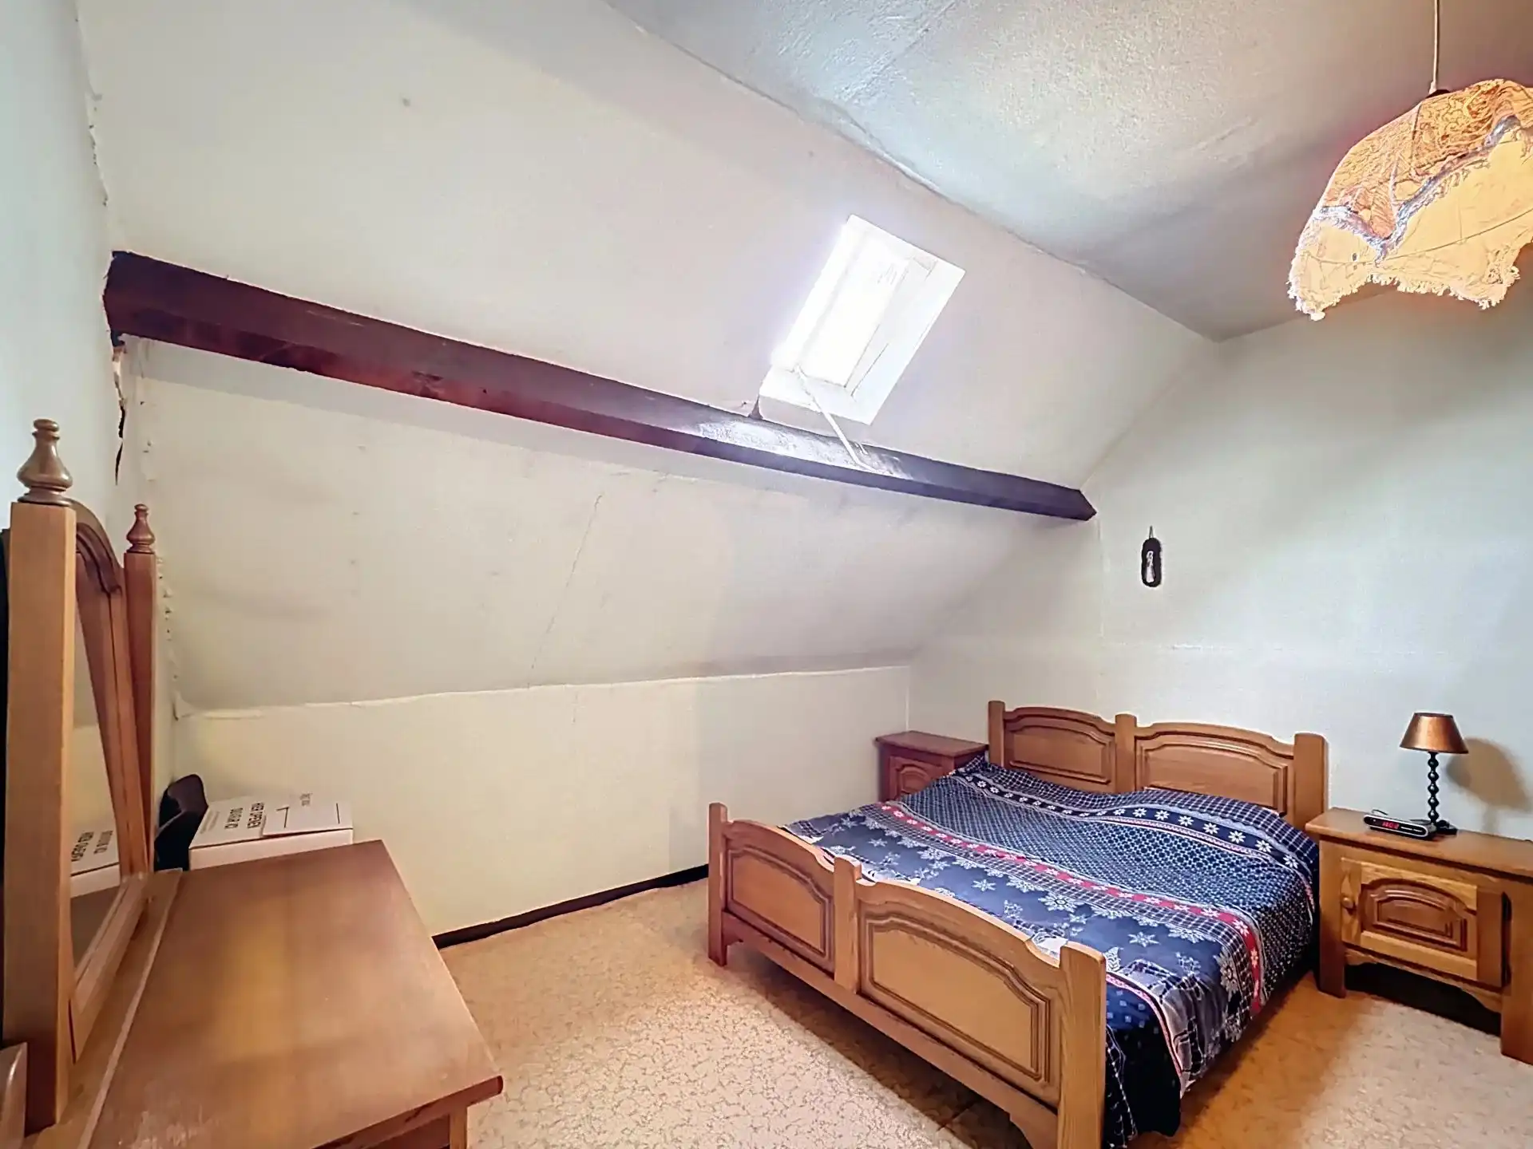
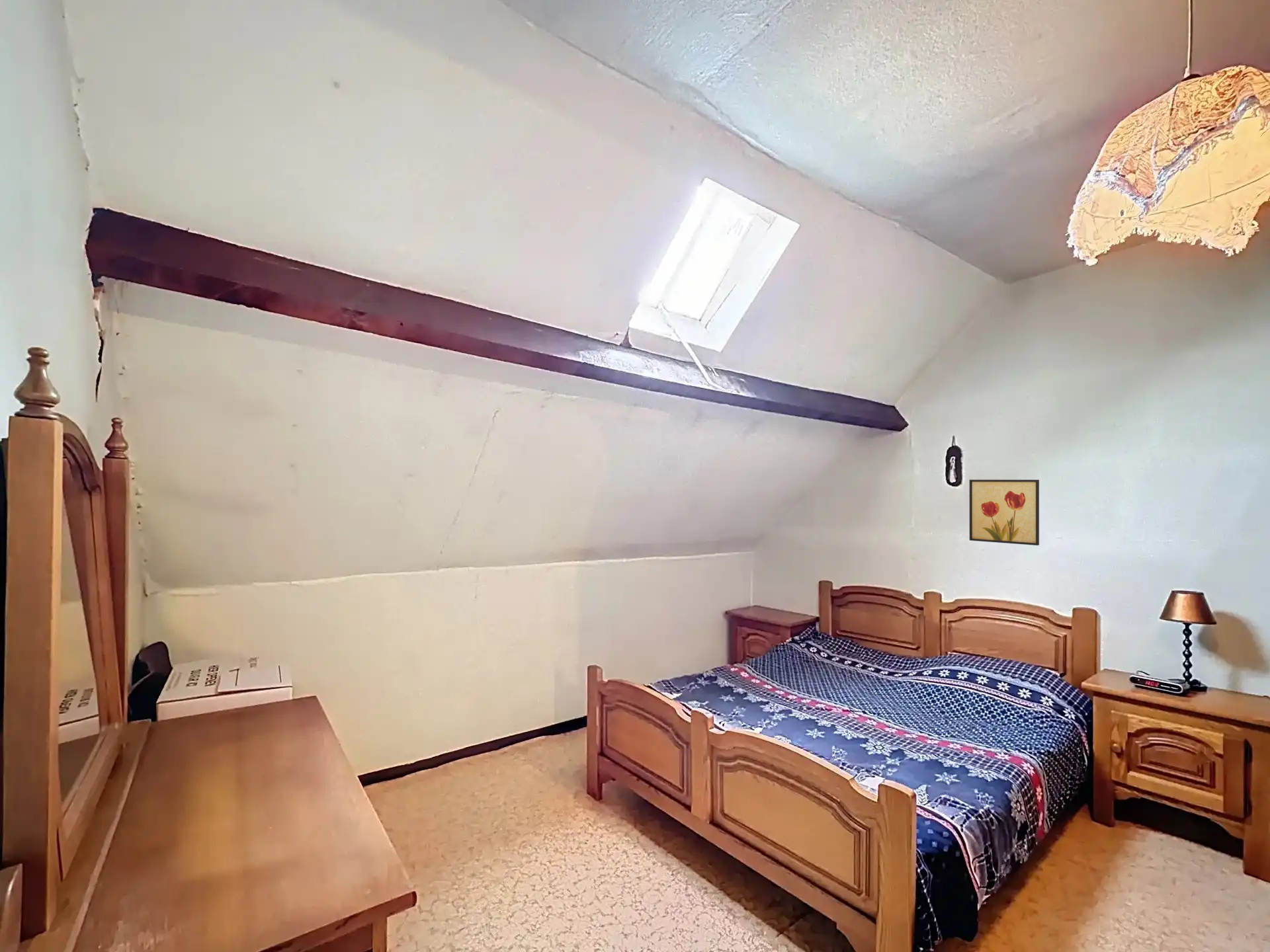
+ wall art [969,479,1040,546]
